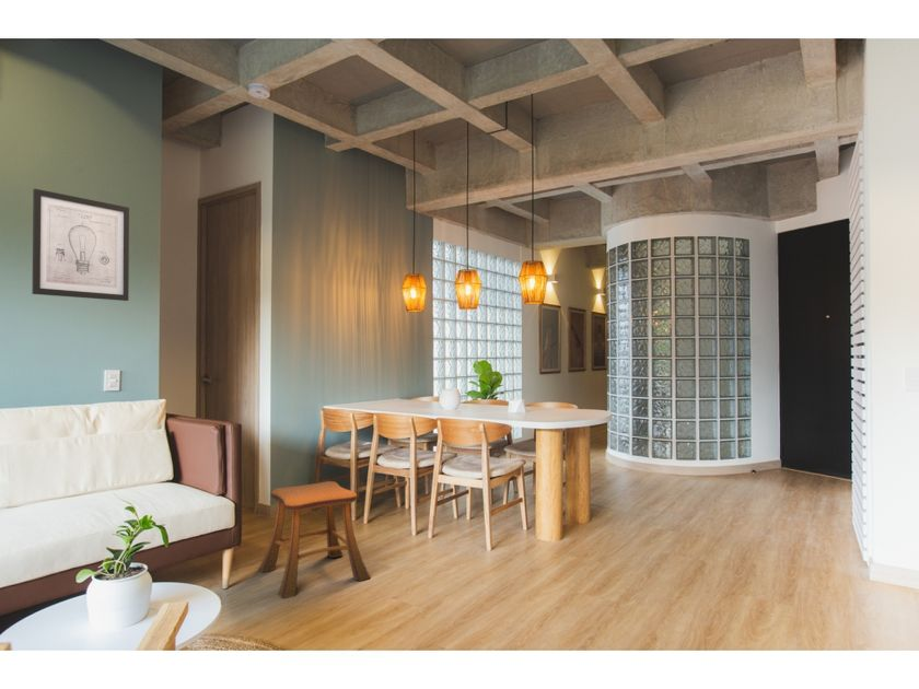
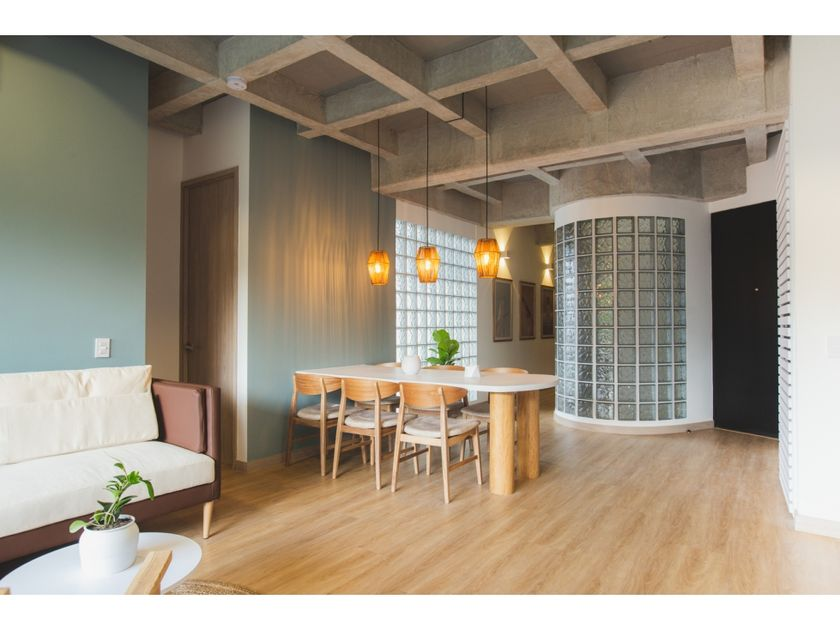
- wall art [31,188,130,302]
- stool [257,480,371,599]
